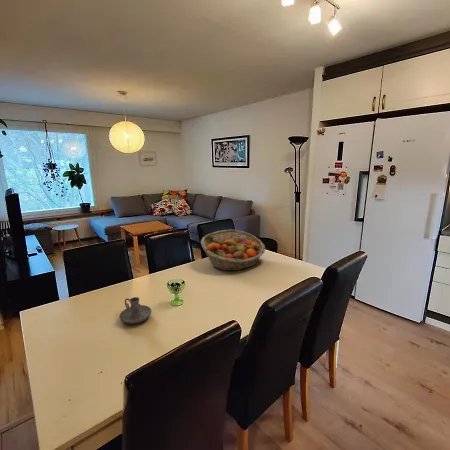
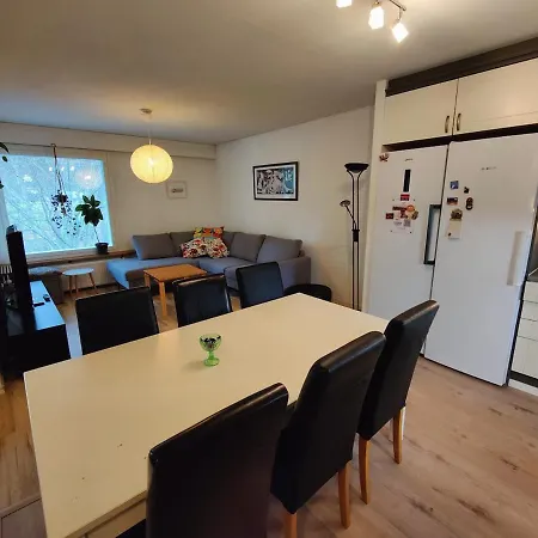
- fruit basket [200,229,266,272]
- candle holder [118,296,152,325]
